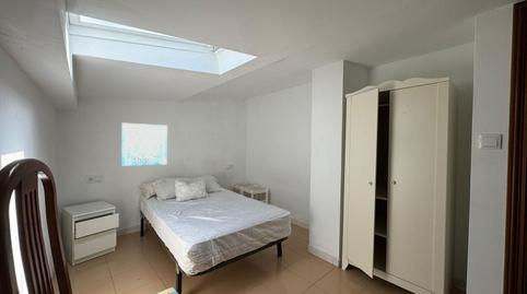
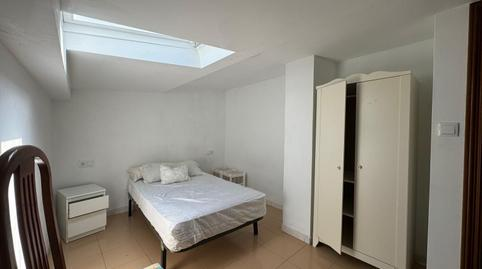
- wall art [120,121,168,167]
